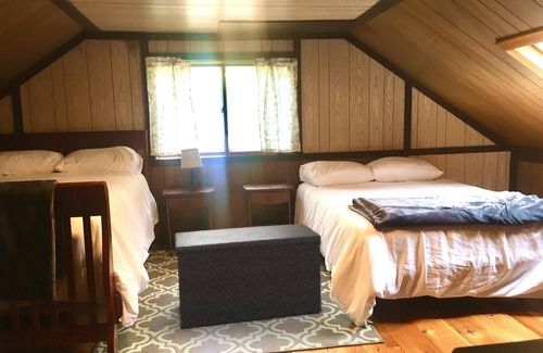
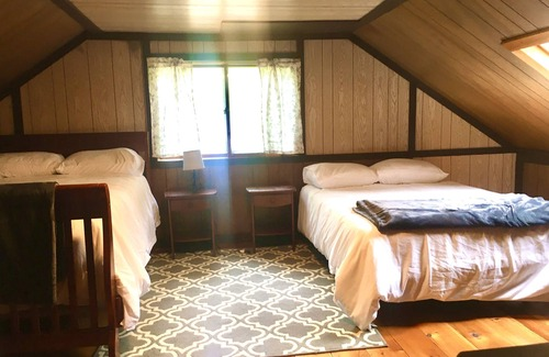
- bench [174,223,323,329]
